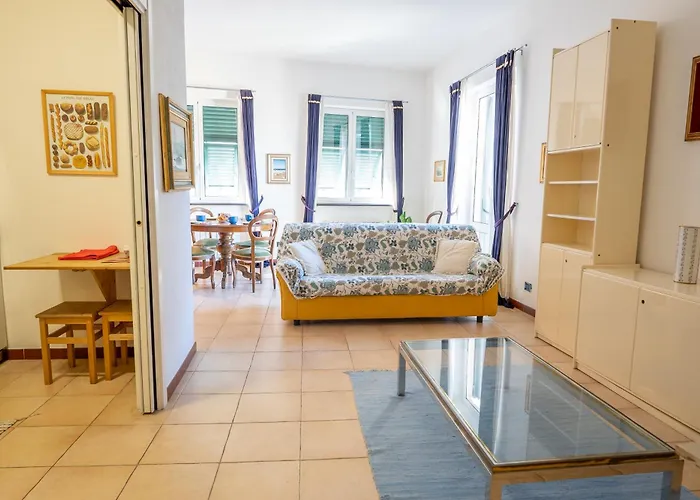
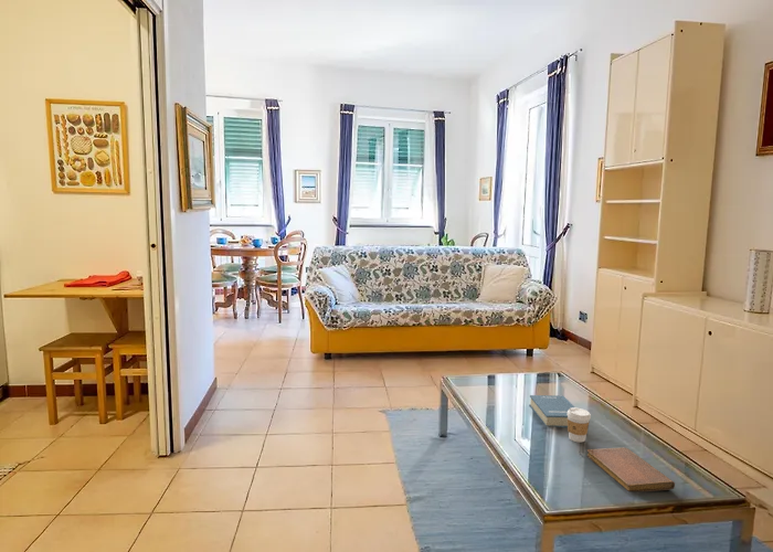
+ coffee cup [566,406,592,444]
+ notebook [585,446,676,492]
+ hardback book [528,394,575,428]
